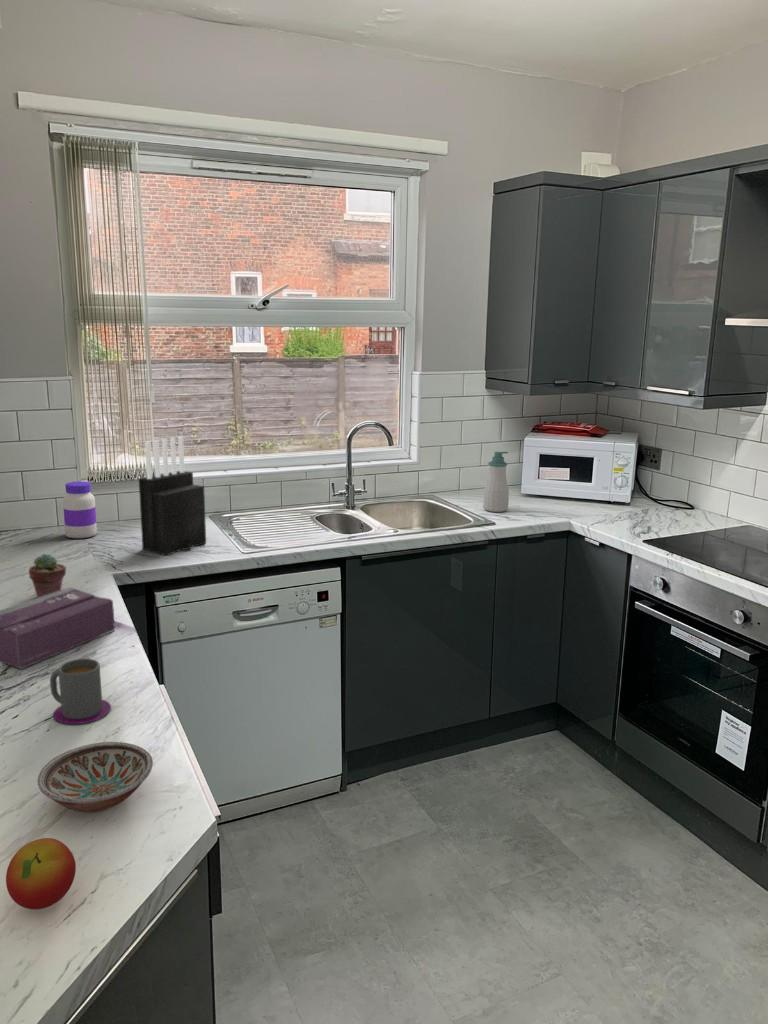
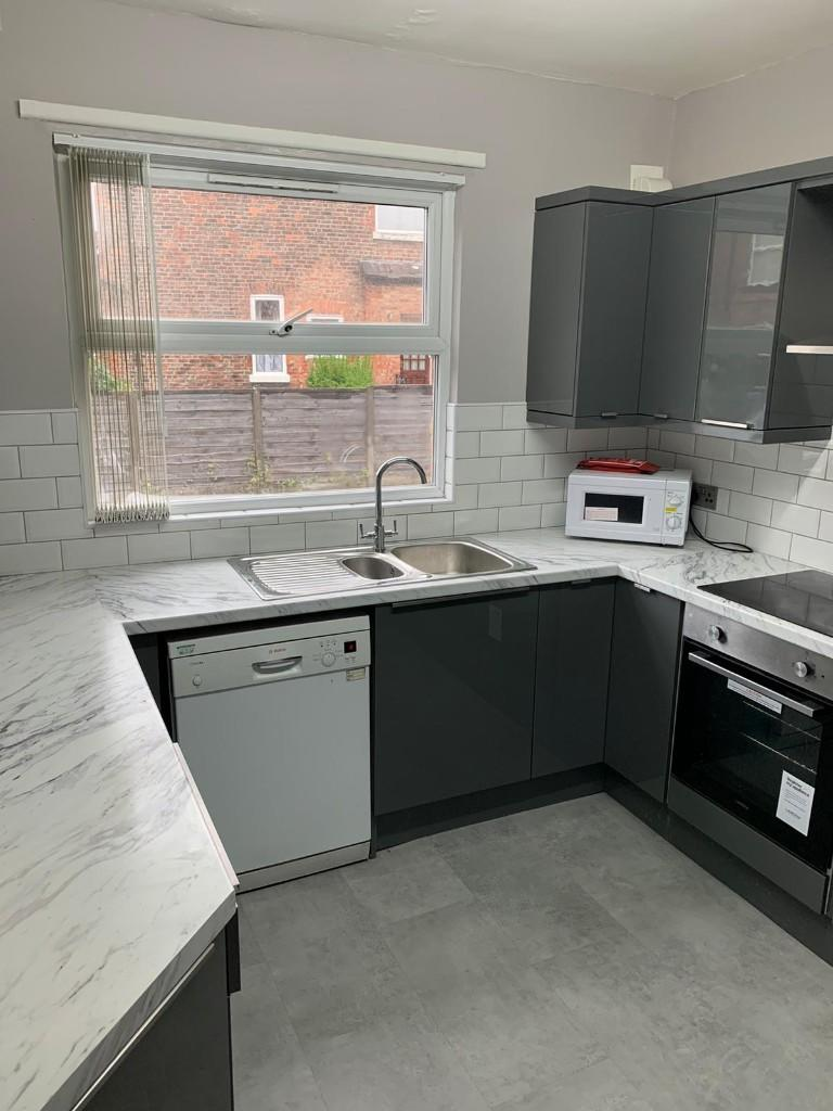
- knife block [138,435,207,557]
- soap bottle [482,451,510,513]
- jar [62,480,98,539]
- mug [49,658,112,725]
- bowl [36,741,154,813]
- tissue box [0,586,116,670]
- apple [5,837,77,910]
- potted succulent [28,553,67,598]
